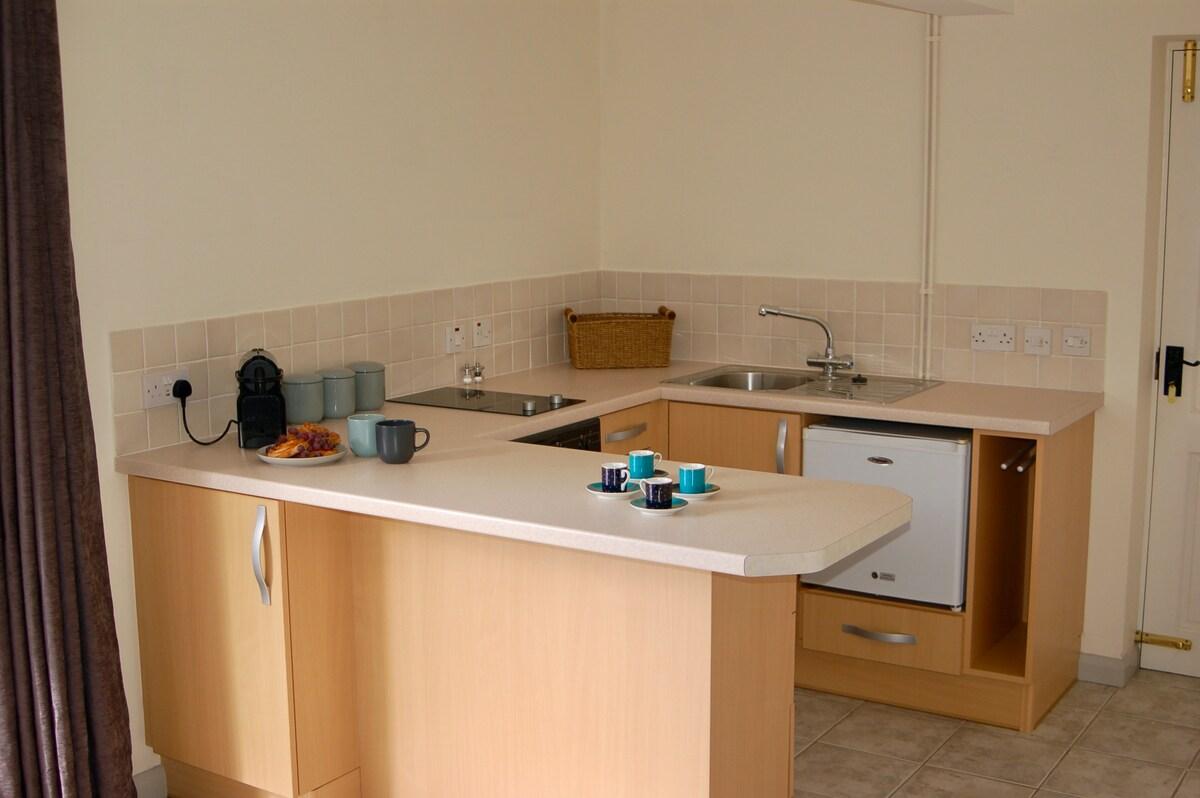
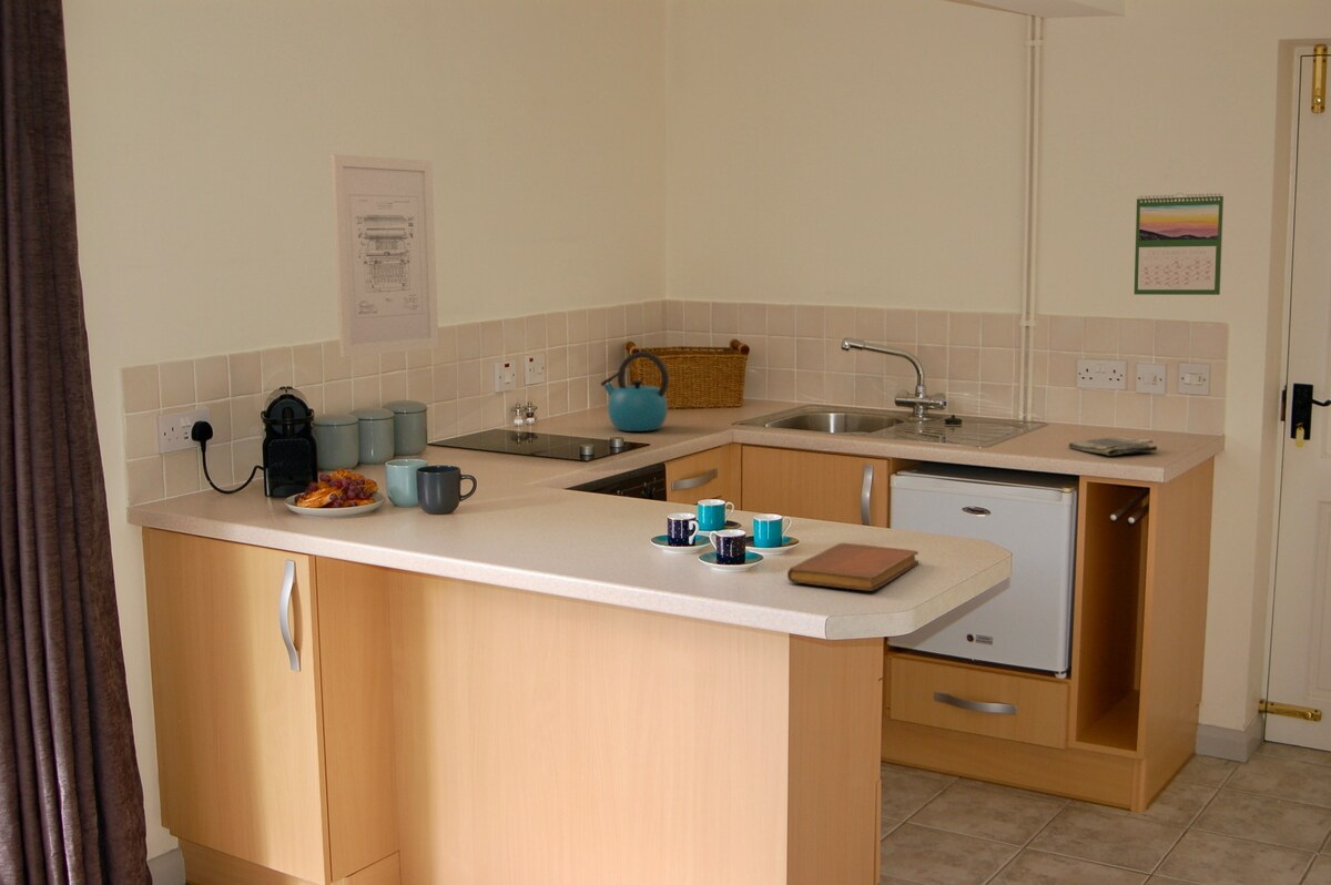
+ wall art [331,153,439,358]
+ kettle [600,350,670,433]
+ notebook [786,542,919,592]
+ dish towel [1067,436,1159,457]
+ calendar [1134,192,1225,296]
